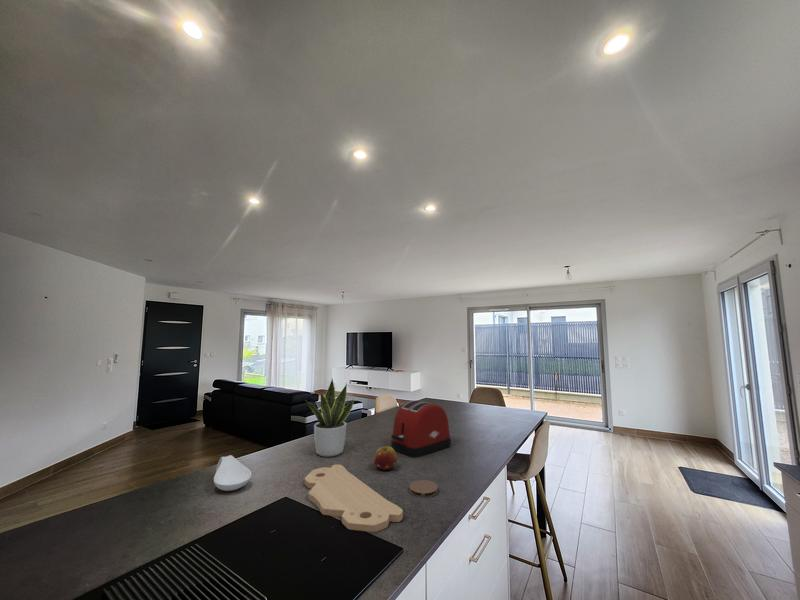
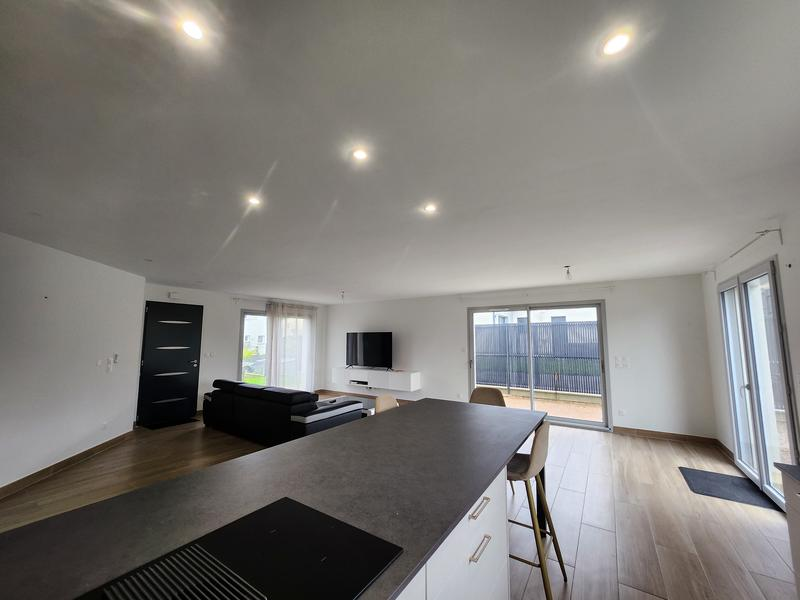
- toaster [390,399,452,459]
- fruit [373,445,398,471]
- cutting board [304,464,404,533]
- spoon rest [213,454,253,492]
- coaster [408,479,439,498]
- potted plant [304,377,354,458]
